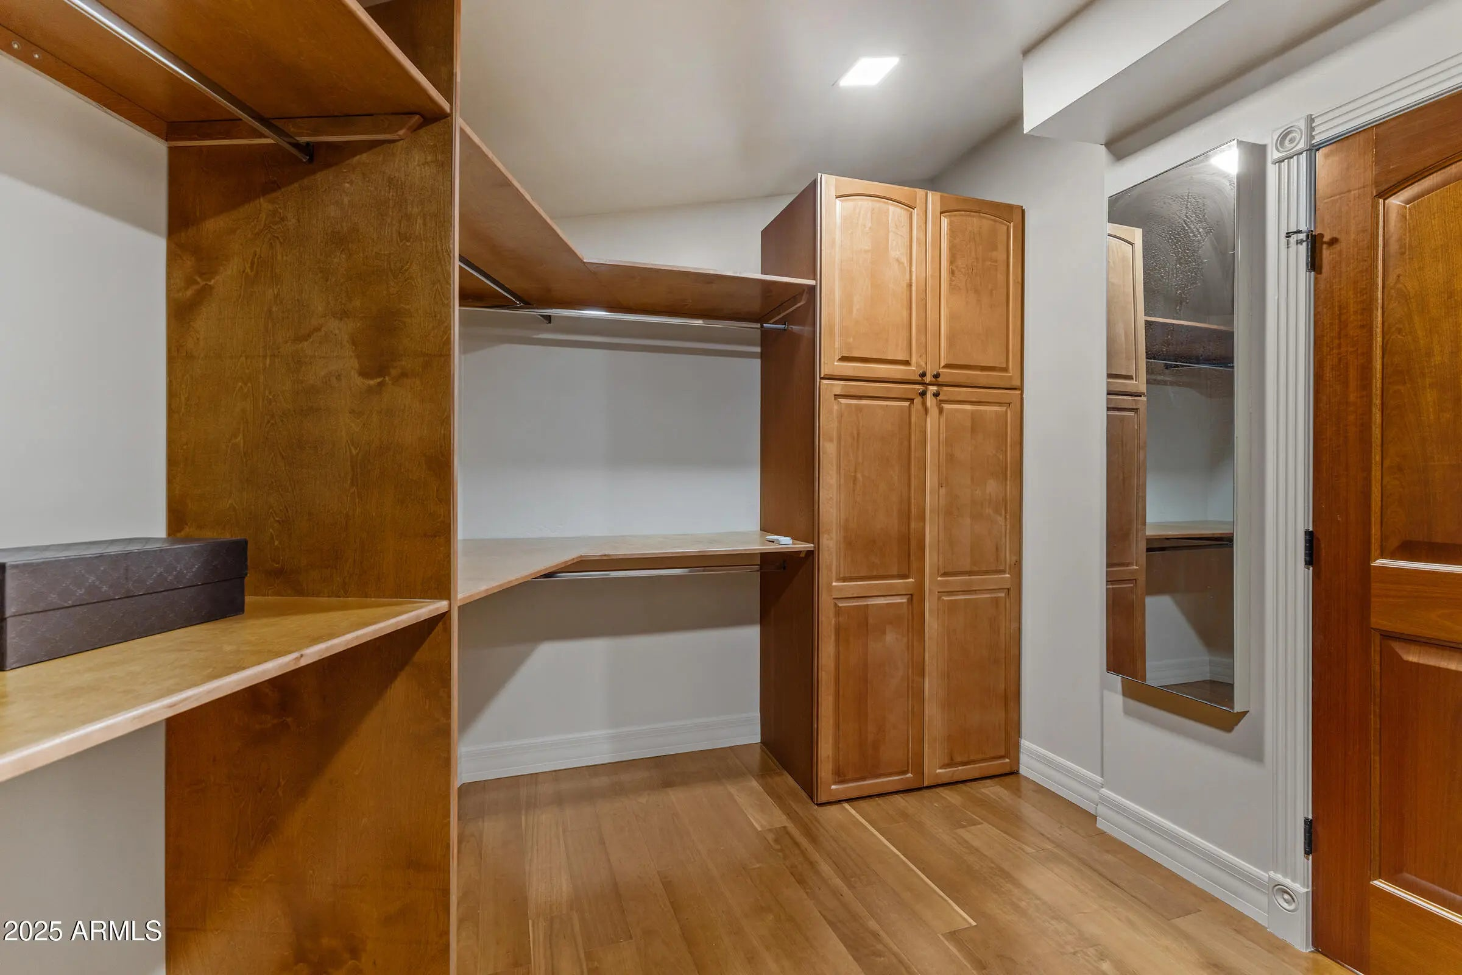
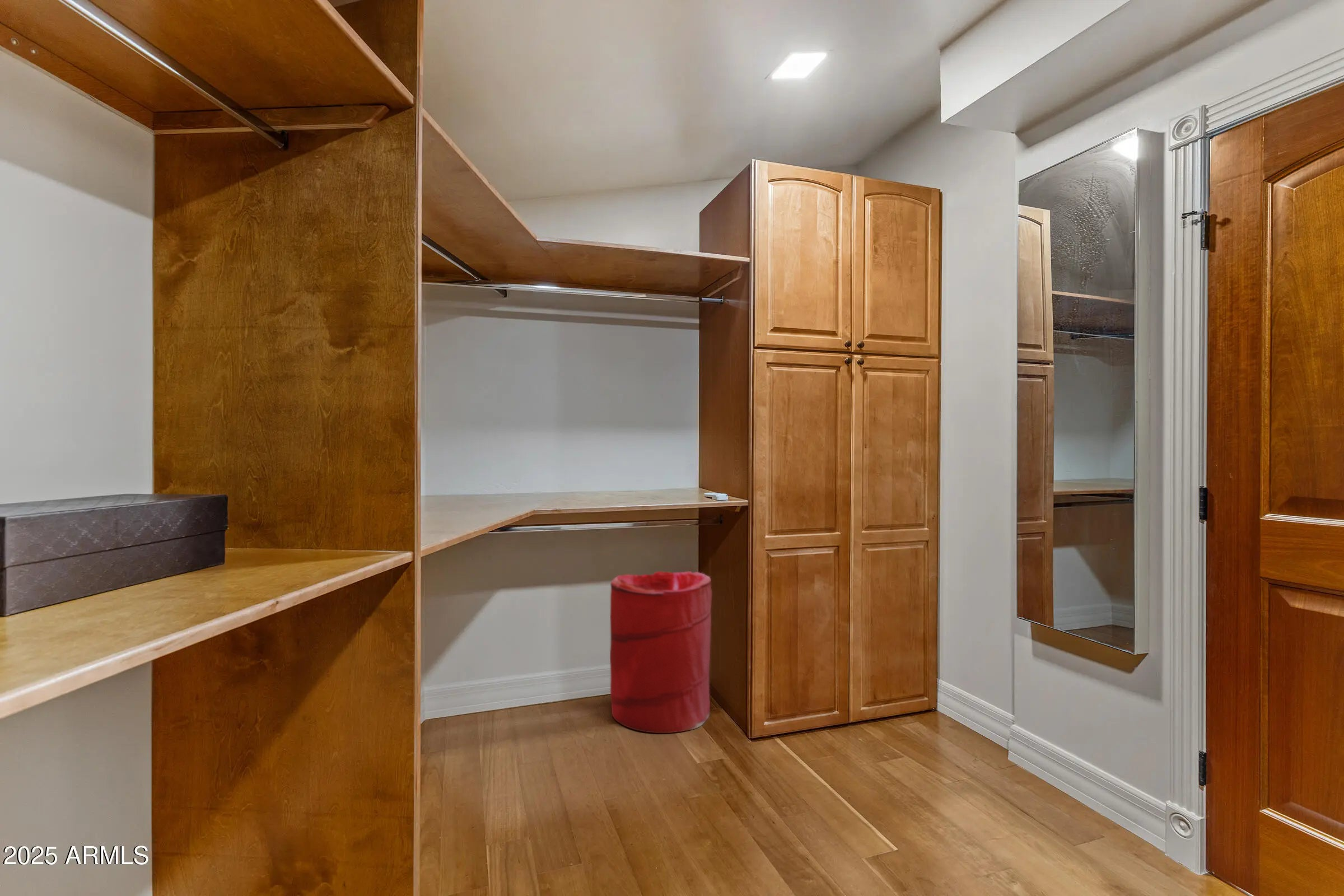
+ laundry hamper [609,571,712,734]
